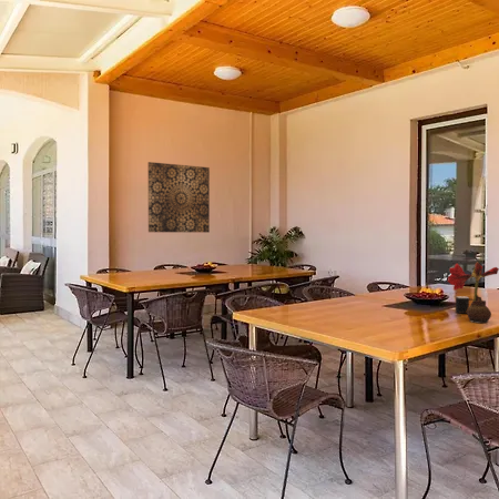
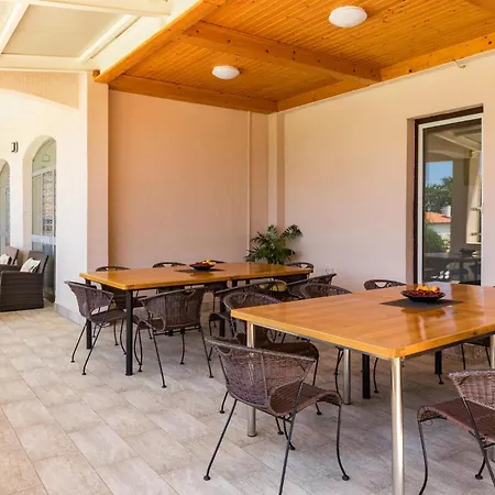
- cup [455,295,473,315]
- flower [447,261,499,324]
- wall art [146,161,211,234]
